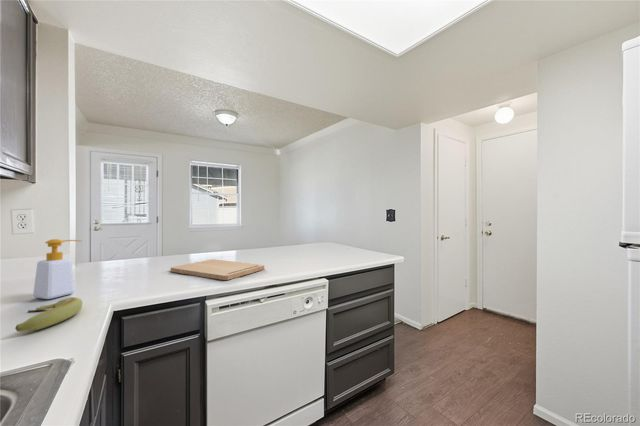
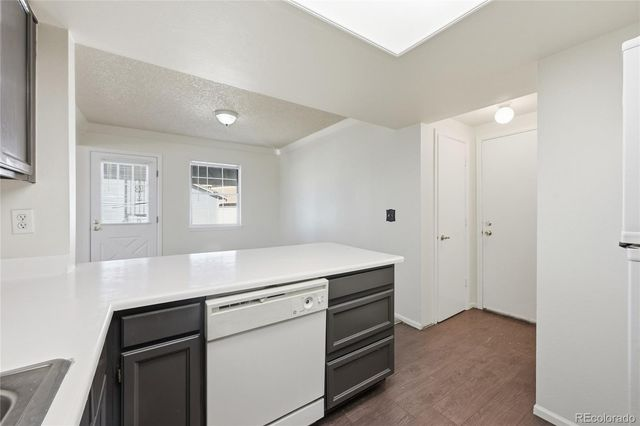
- soap bottle [32,238,83,300]
- banana [14,296,83,333]
- cutting board [170,258,265,281]
